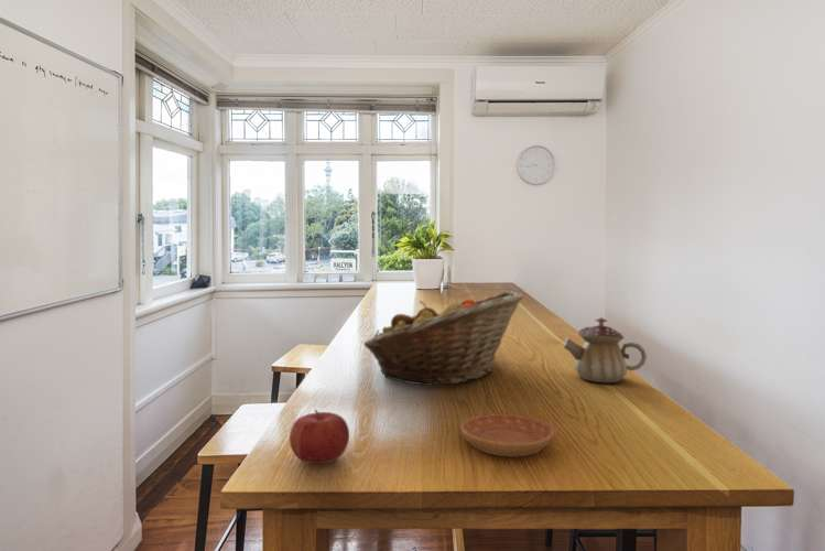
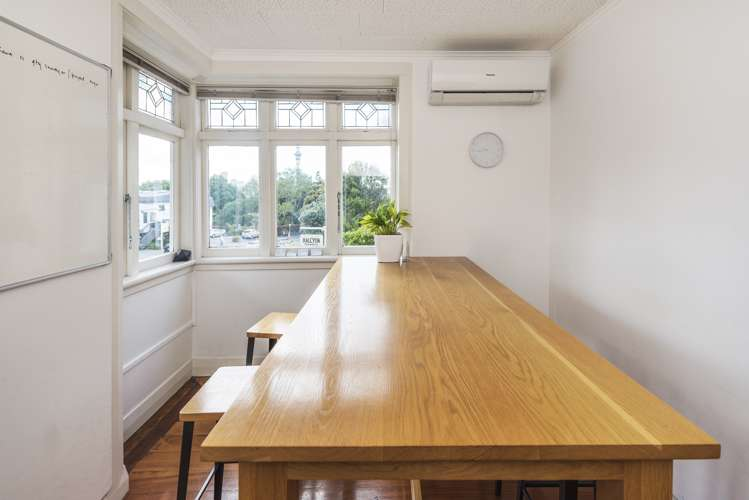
- fruit [289,409,350,465]
- saucer [459,412,554,457]
- teapot [563,316,648,383]
- fruit basket [362,290,524,387]
